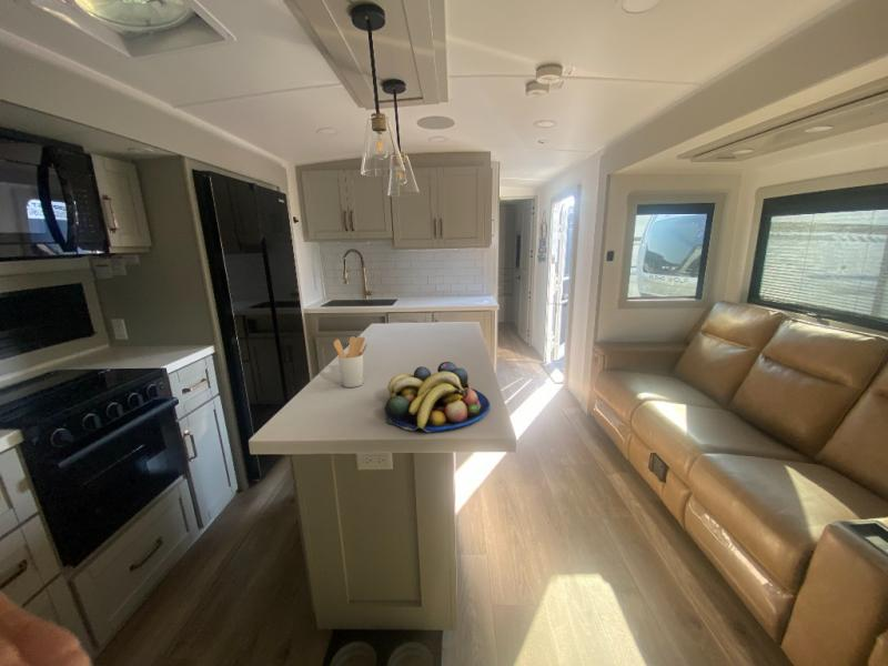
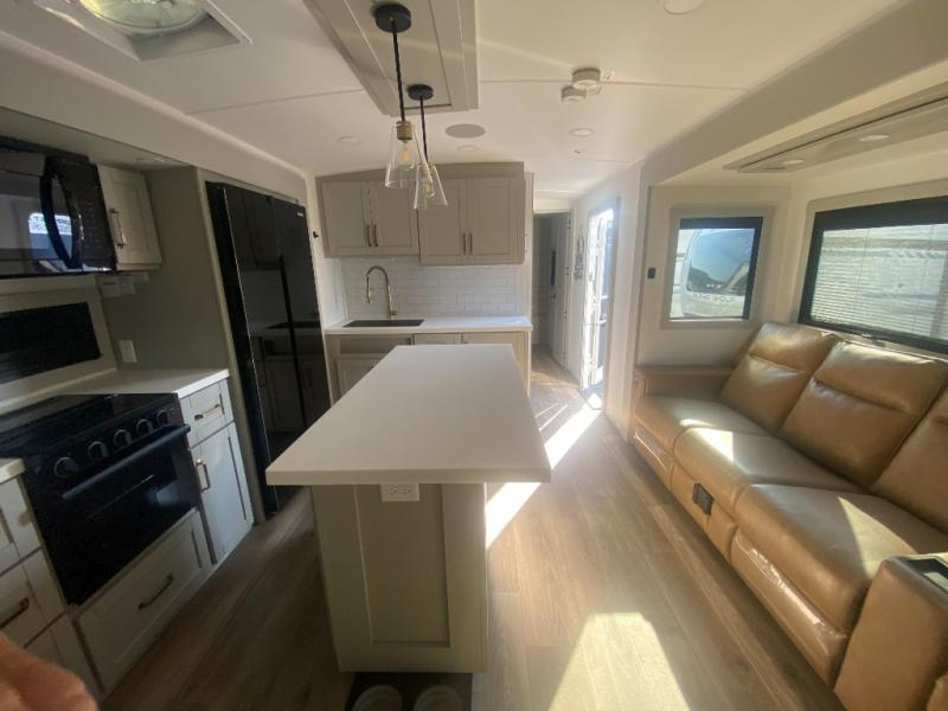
- utensil holder [333,335,369,389]
- fruit bowl [384,361,491,433]
